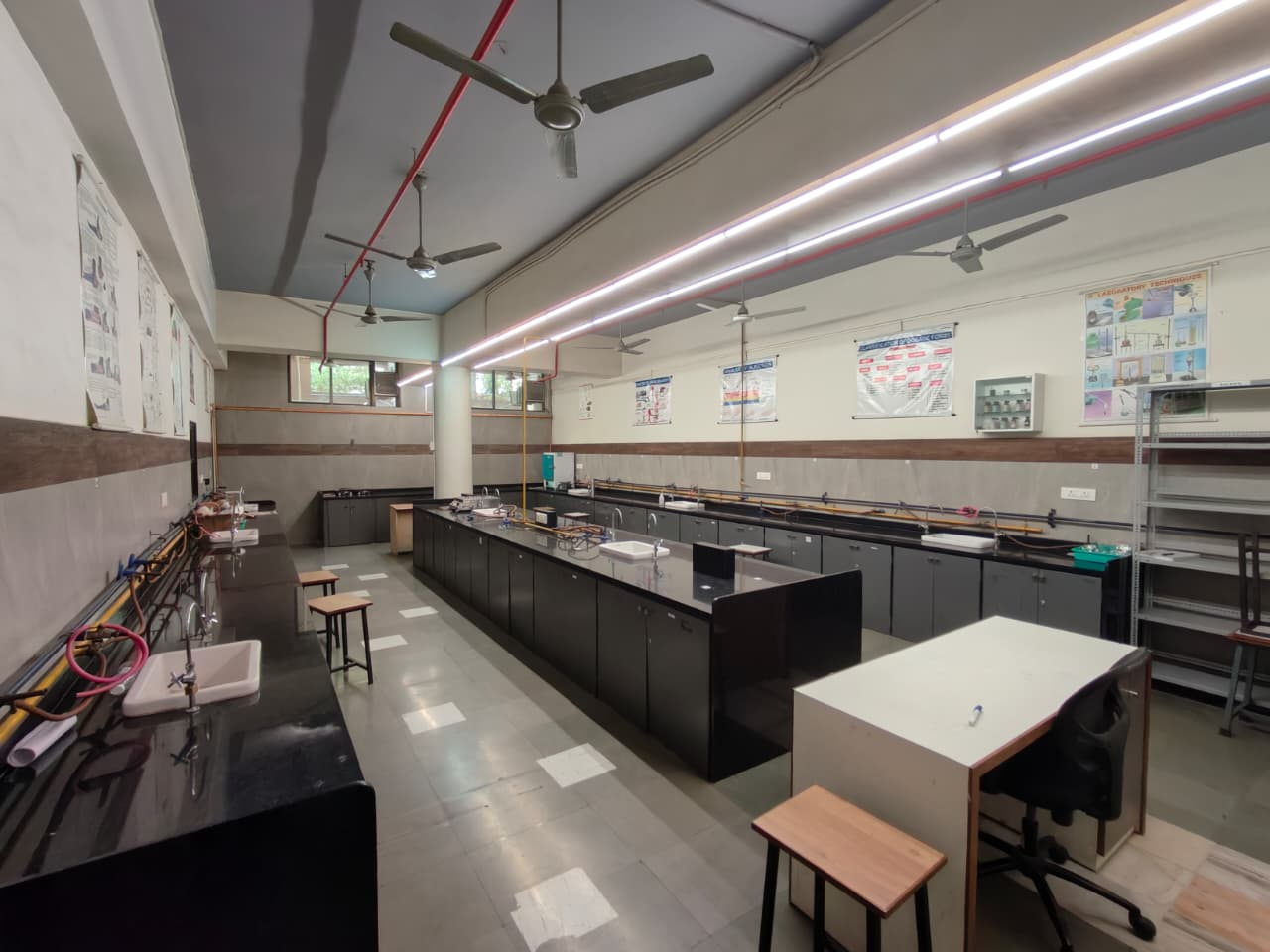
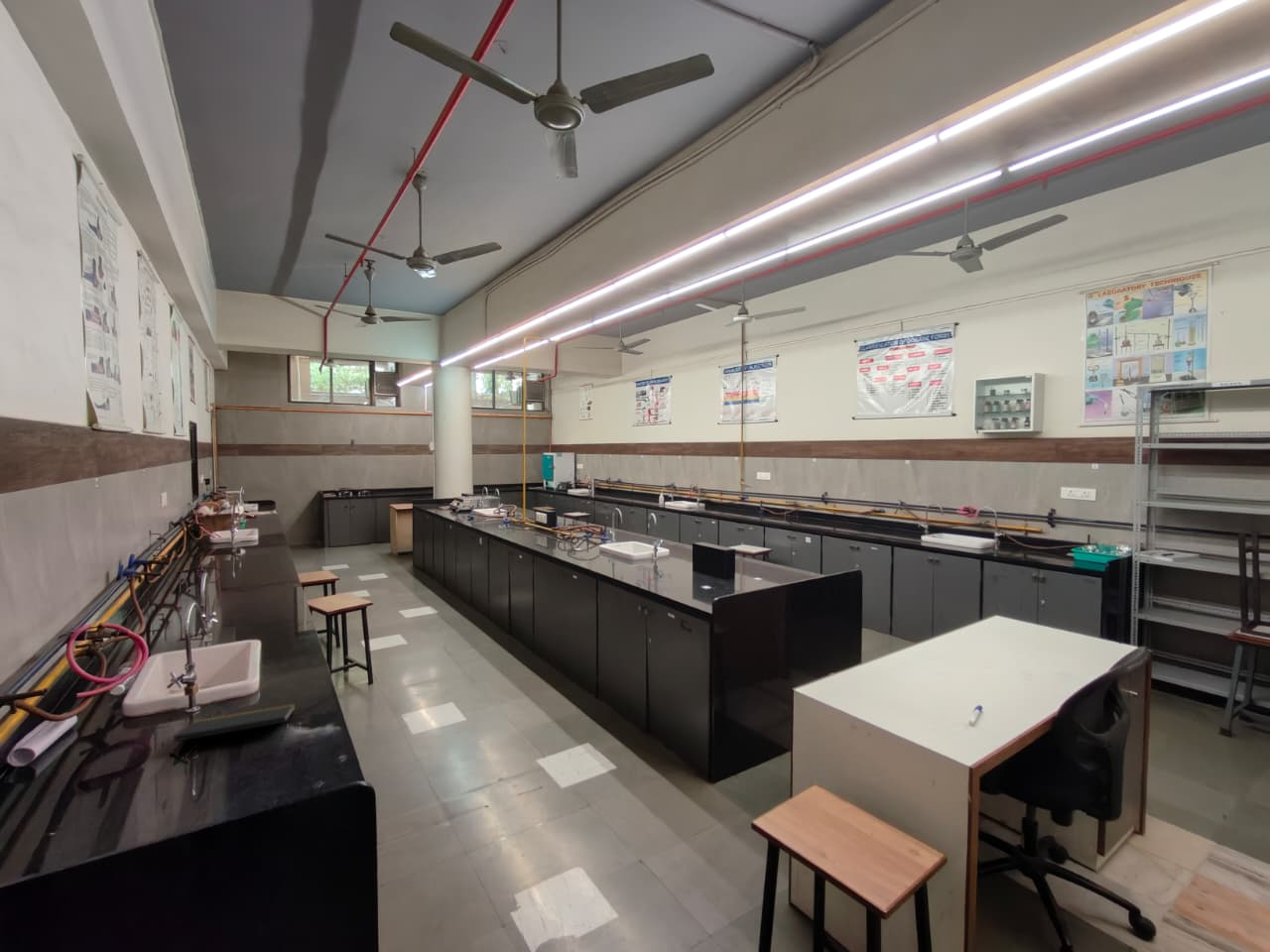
+ notepad [173,703,296,743]
